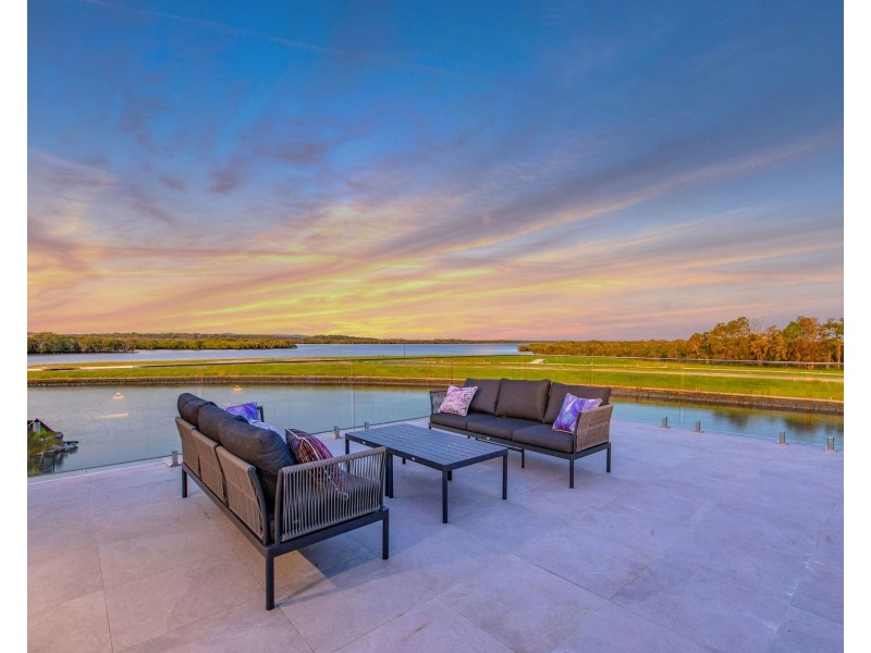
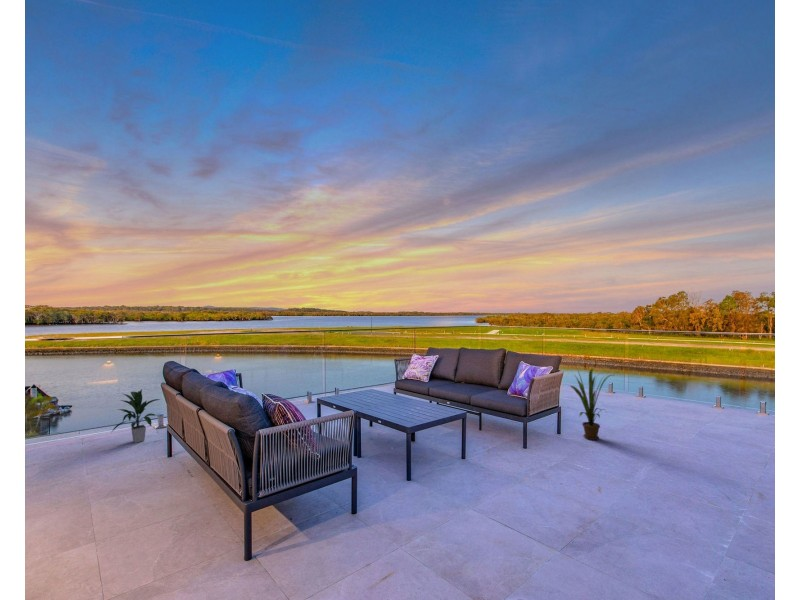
+ house plant [569,362,614,441]
+ indoor plant [110,388,162,444]
